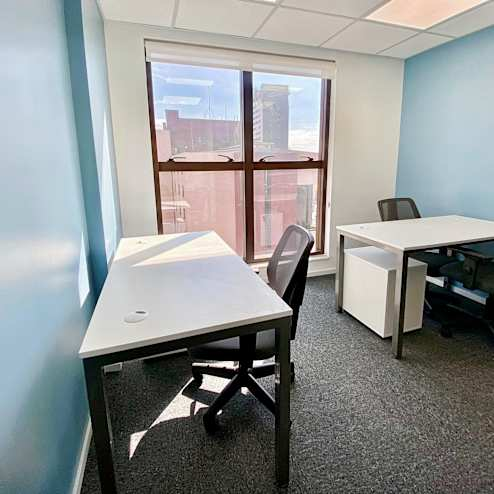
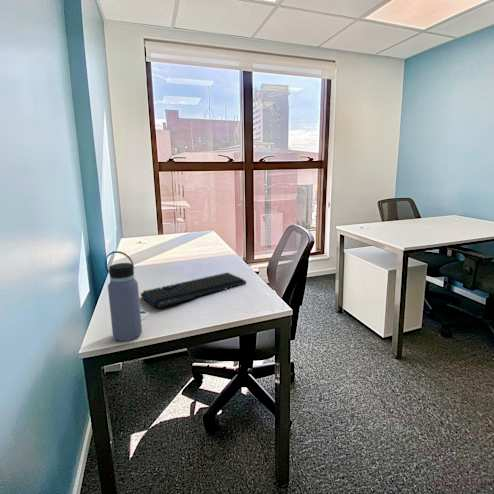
+ water bottle [104,250,143,342]
+ keyboard [140,271,247,309]
